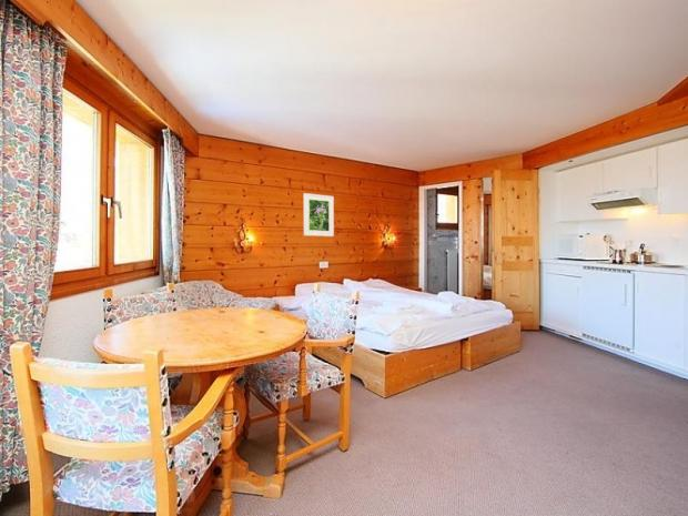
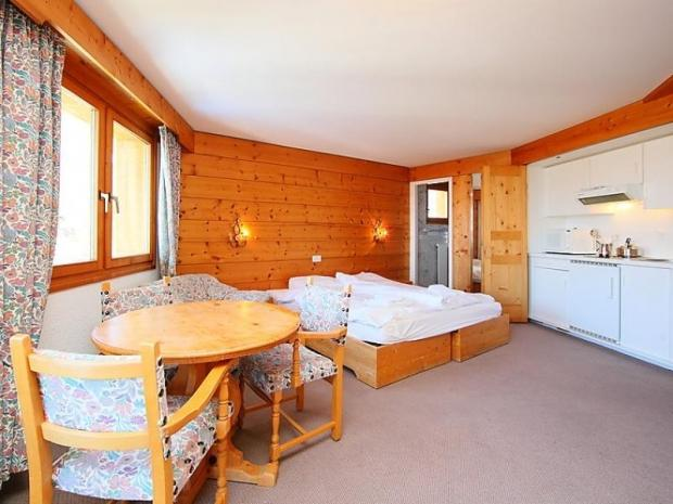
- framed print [303,192,335,237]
